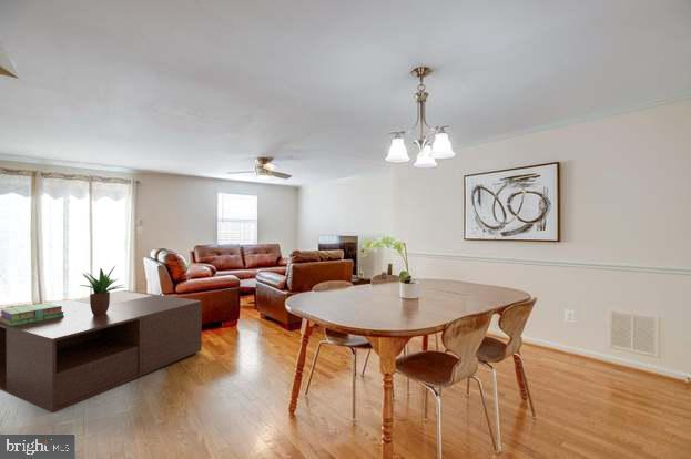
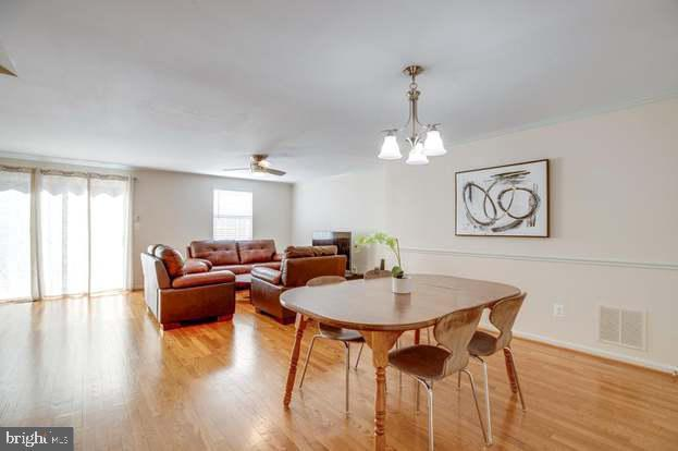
- stack of books [0,302,64,326]
- coffee table [0,289,203,414]
- potted plant [78,264,124,316]
